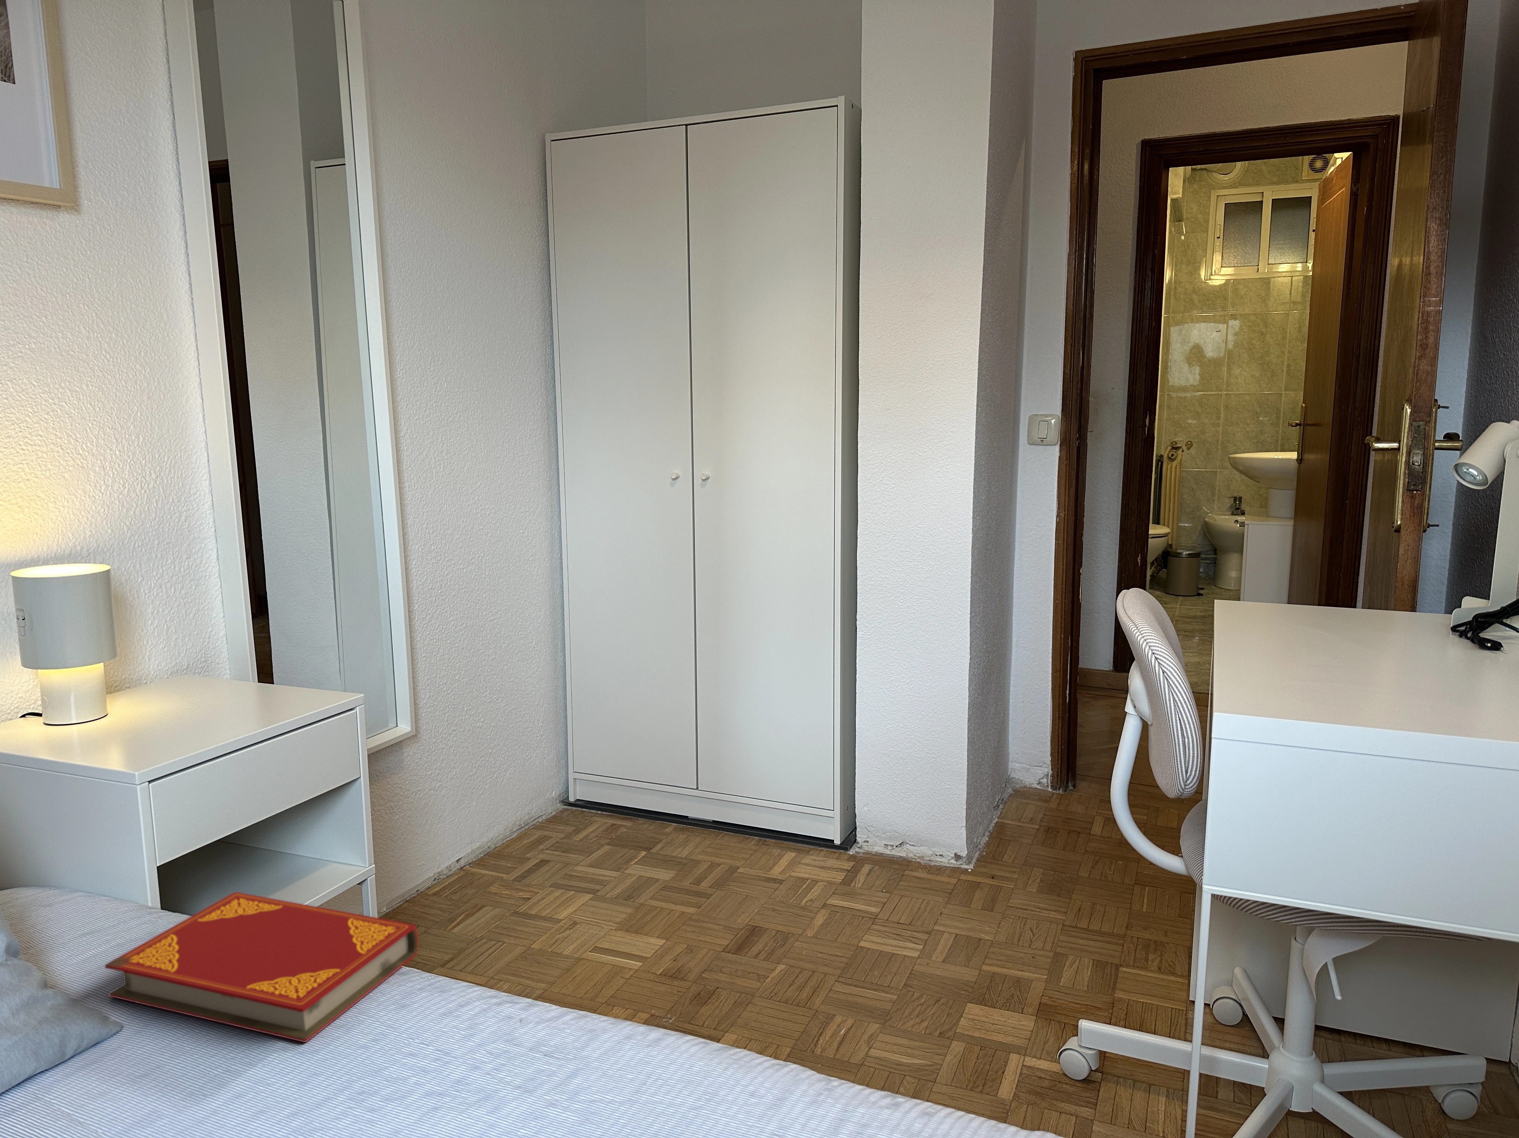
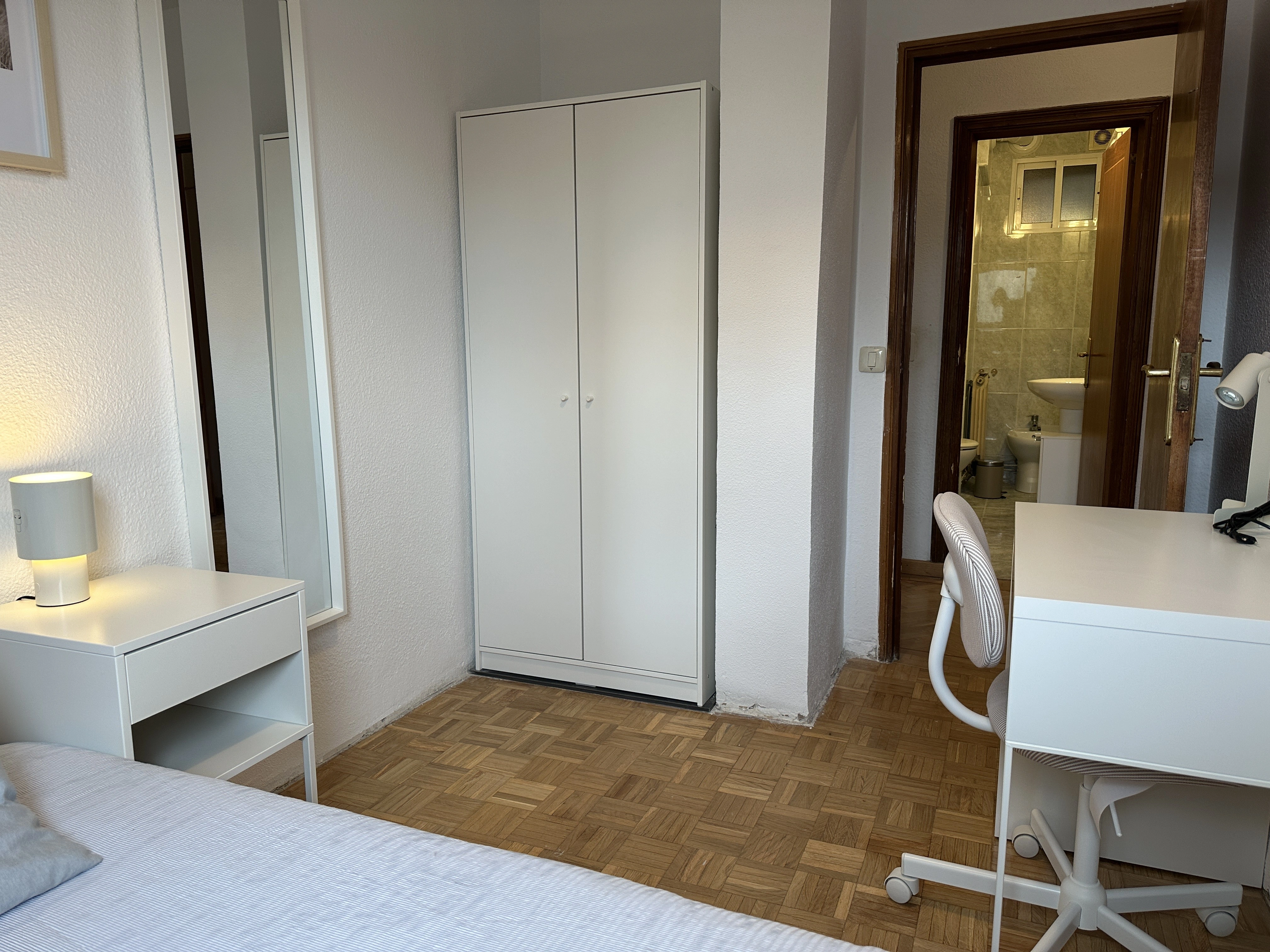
- hardback book [104,892,419,1042]
